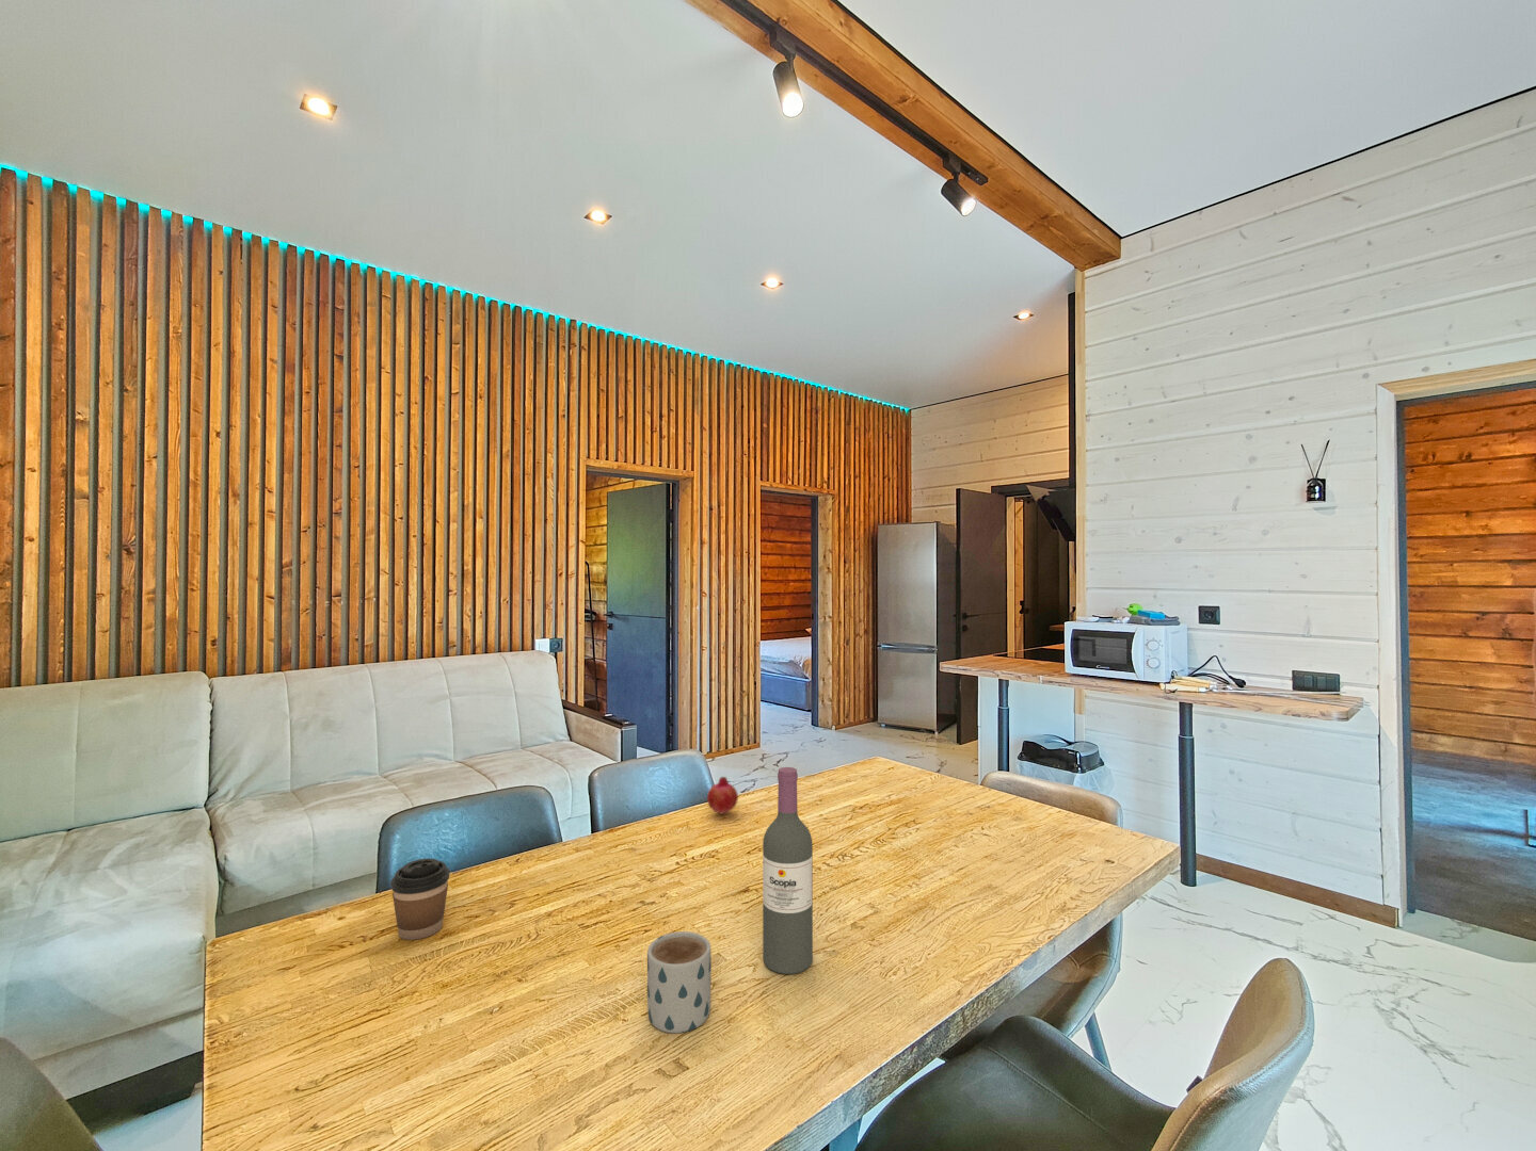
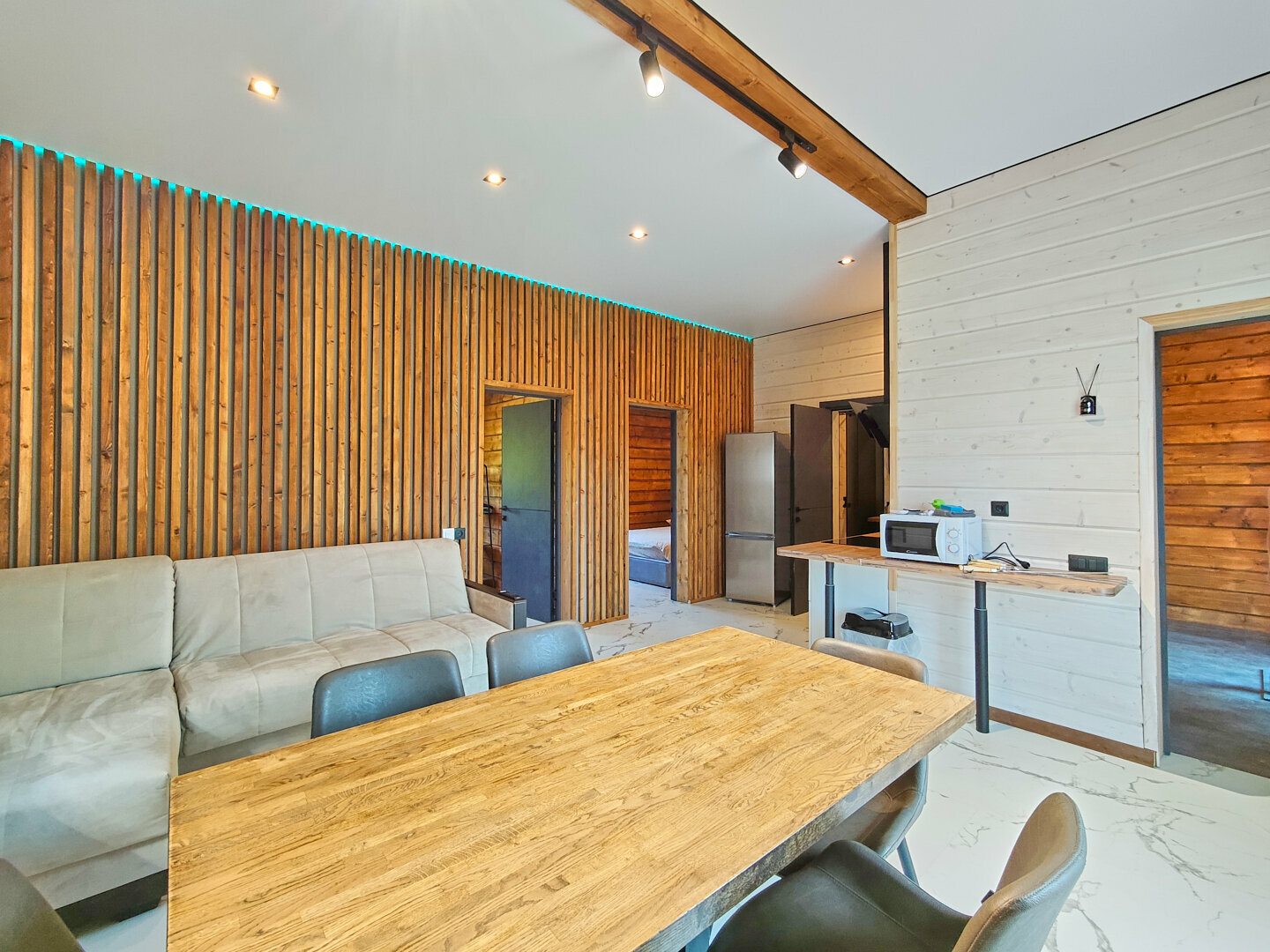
- coffee cup [389,858,451,941]
- wine bottle [762,767,814,976]
- fruit [706,776,739,815]
- mug [646,931,712,1035]
